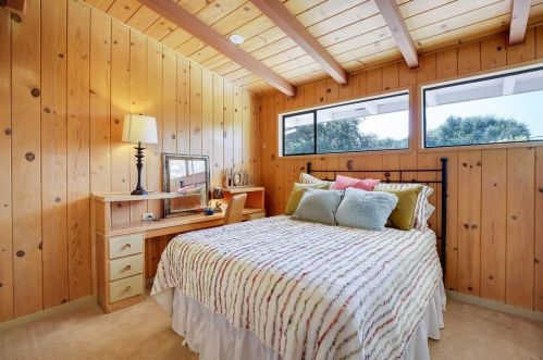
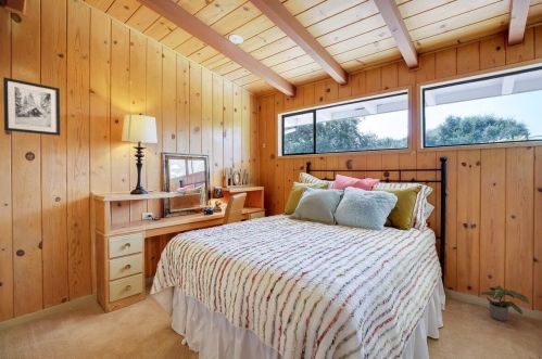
+ wall art [2,76,61,137]
+ potted plant [478,284,530,322]
